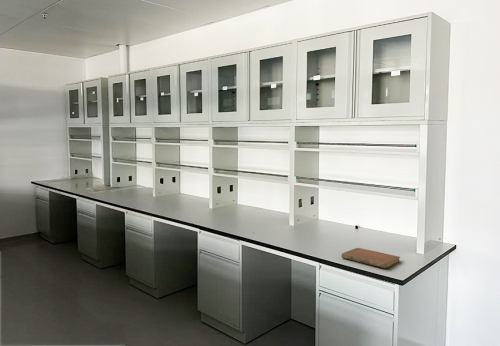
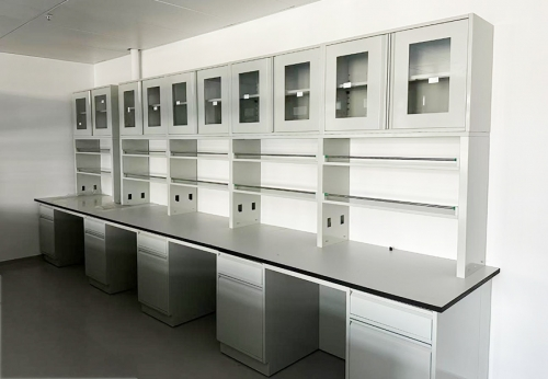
- notebook [341,247,401,269]
